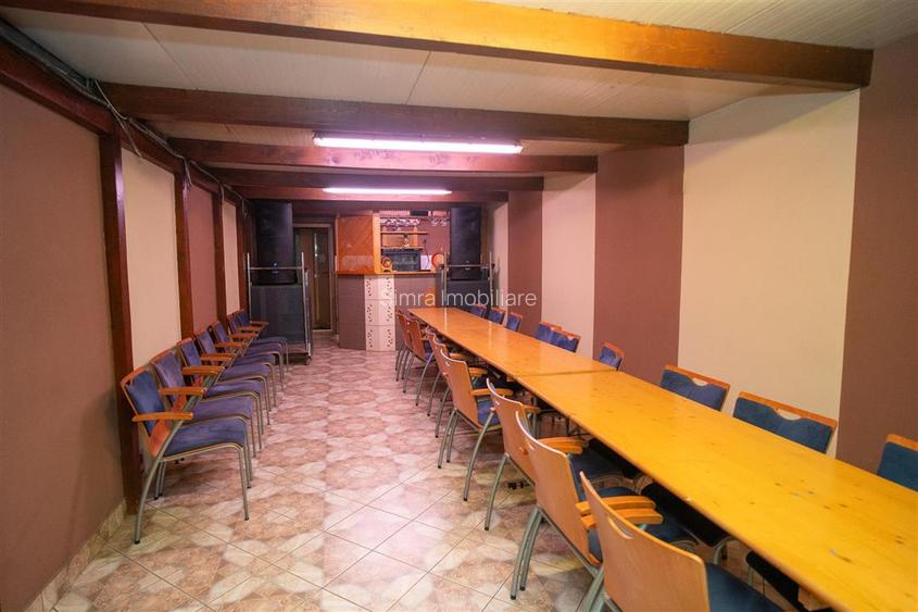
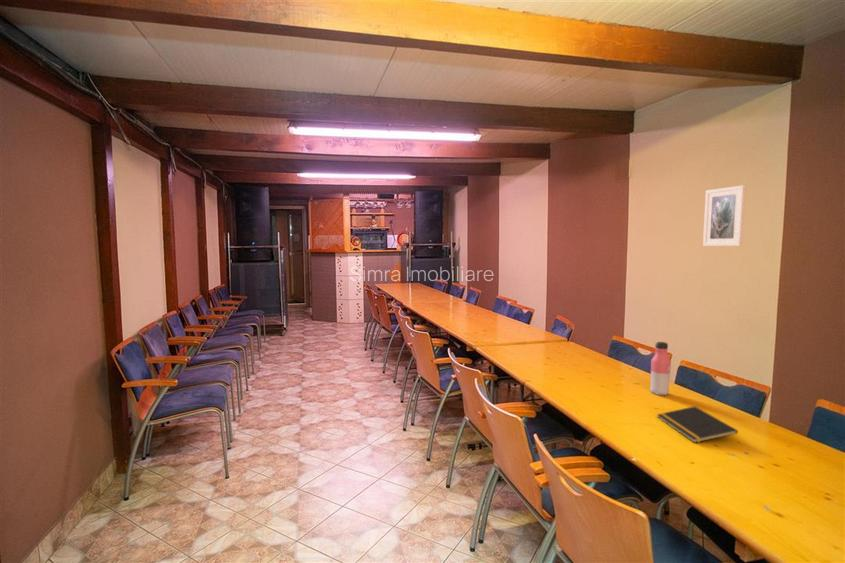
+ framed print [702,184,747,247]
+ water bottle [649,341,672,396]
+ notepad [656,405,739,444]
